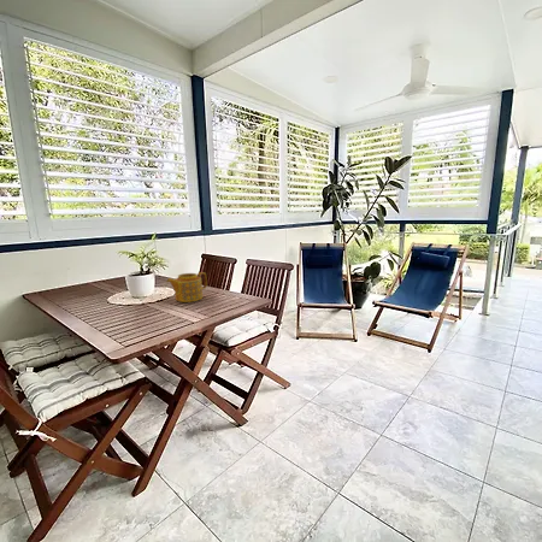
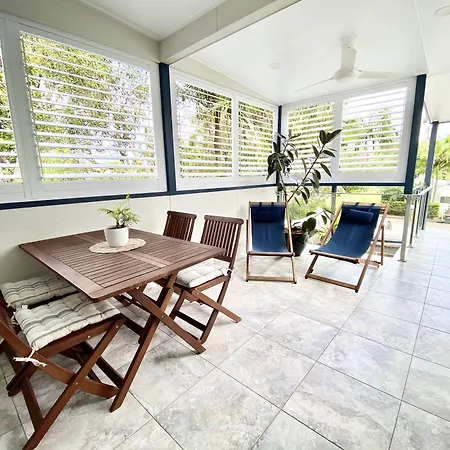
- teapot [165,271,208,304]
